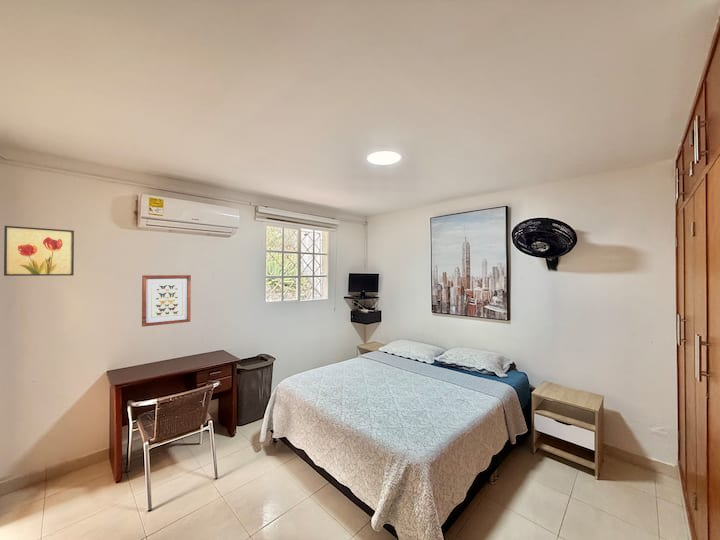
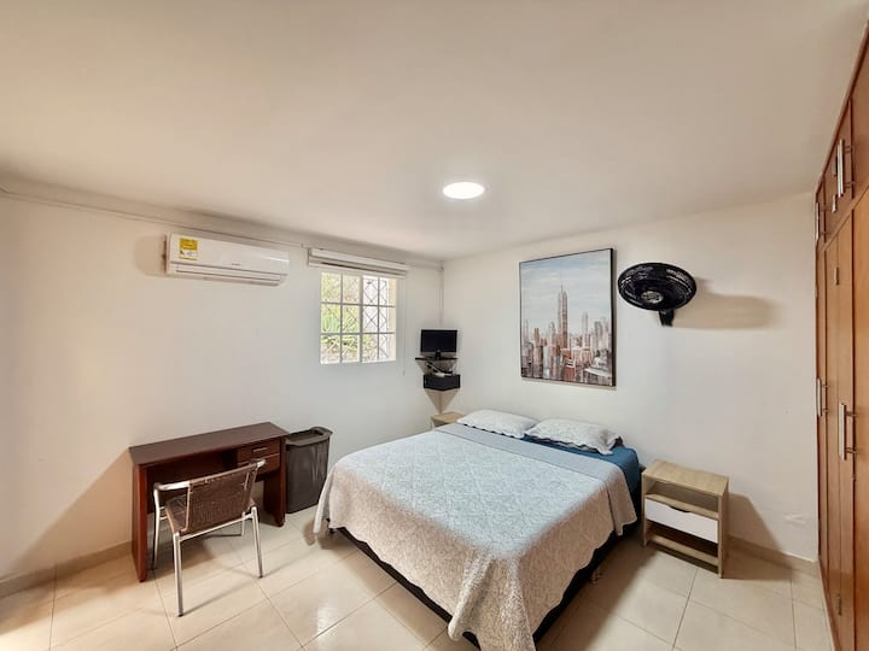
- wall art [3,225,75,277]
- wall art [141,274,192,328]
